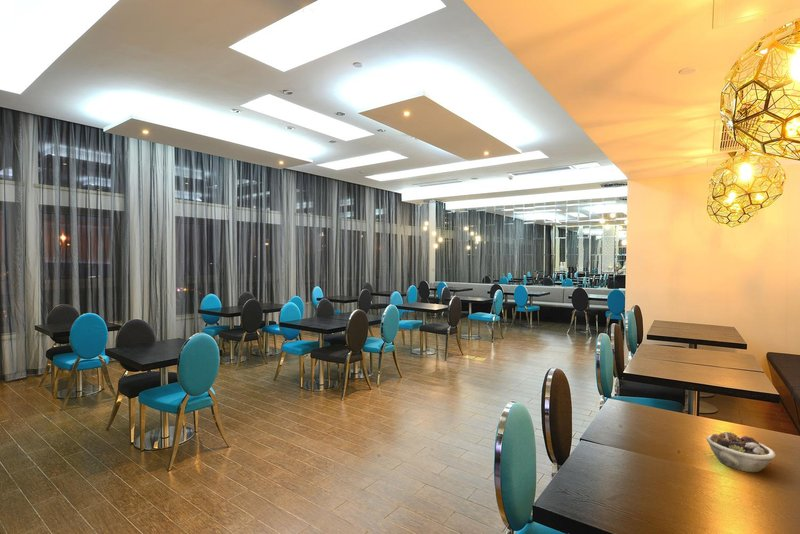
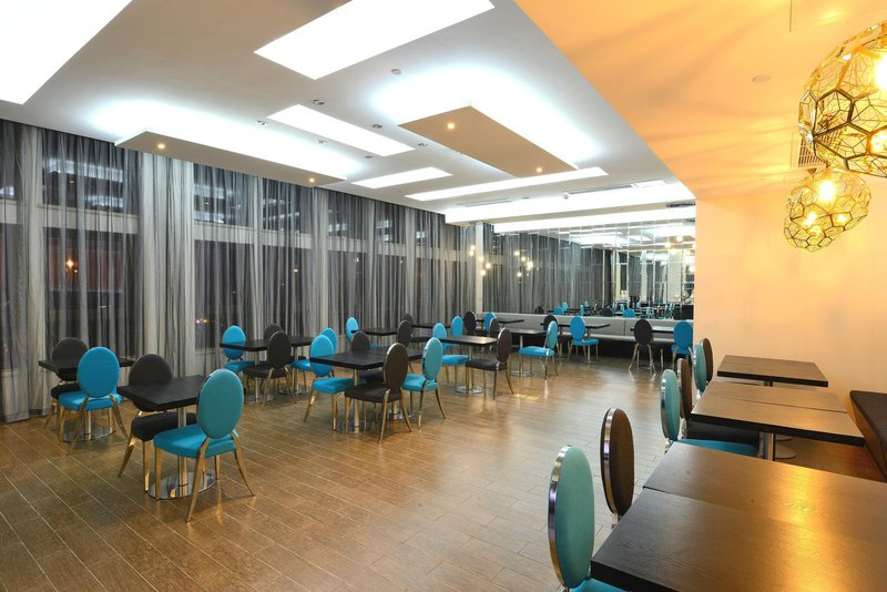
- succulent planter [706,431,776,473]
